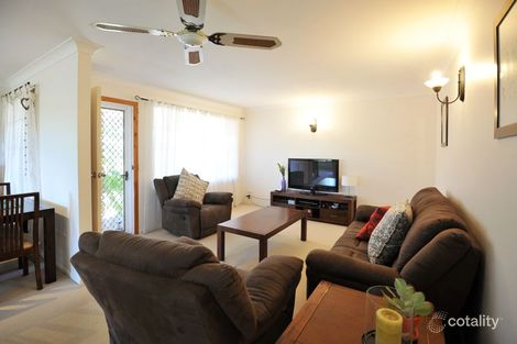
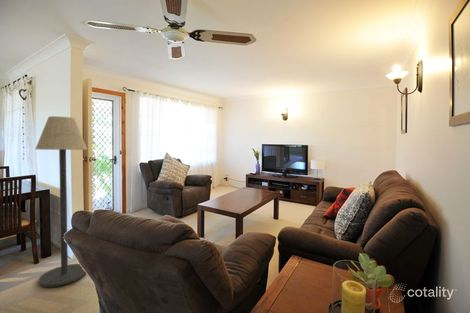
+ floor lamp [34,115,88,288]
